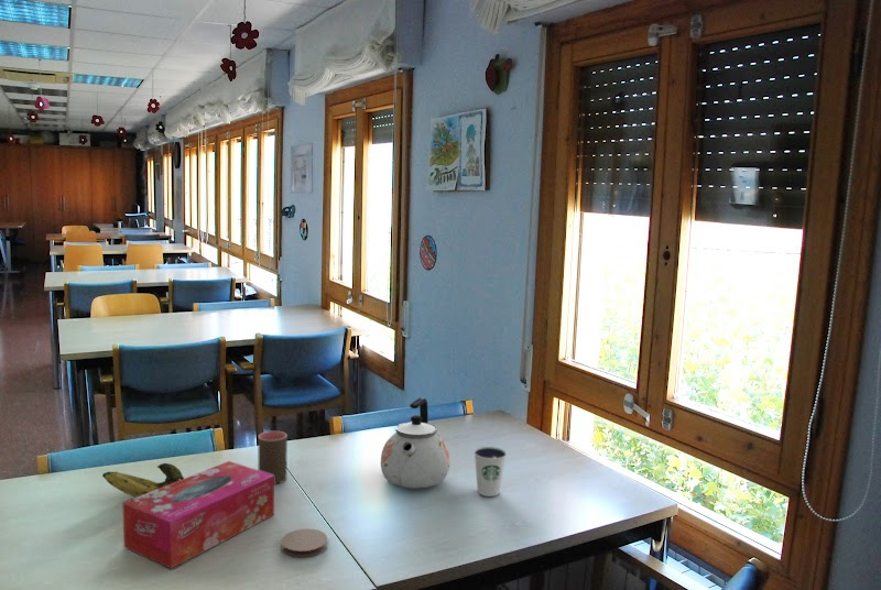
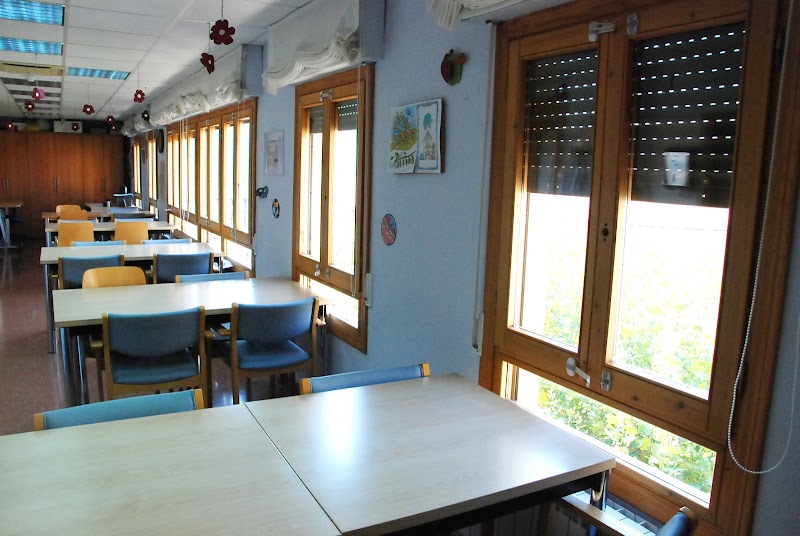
- banana [101,462,185,498]
- coaster [280,527,328,558]
- kettle [380,397,450,490]
- tissue box [121,460,275,569]
- dixie cup [472,446,508,498]
- cup [258,430,289,485]
